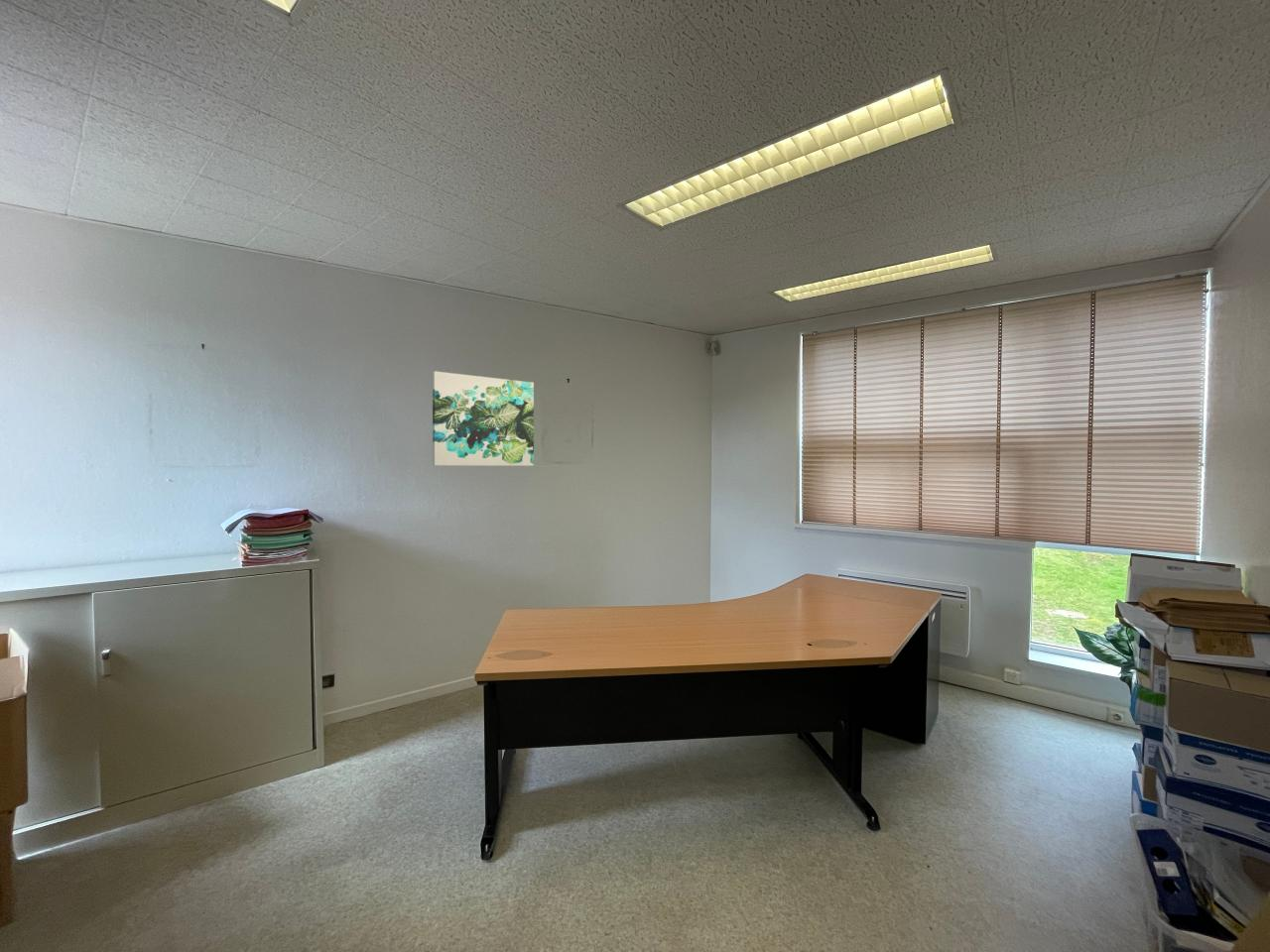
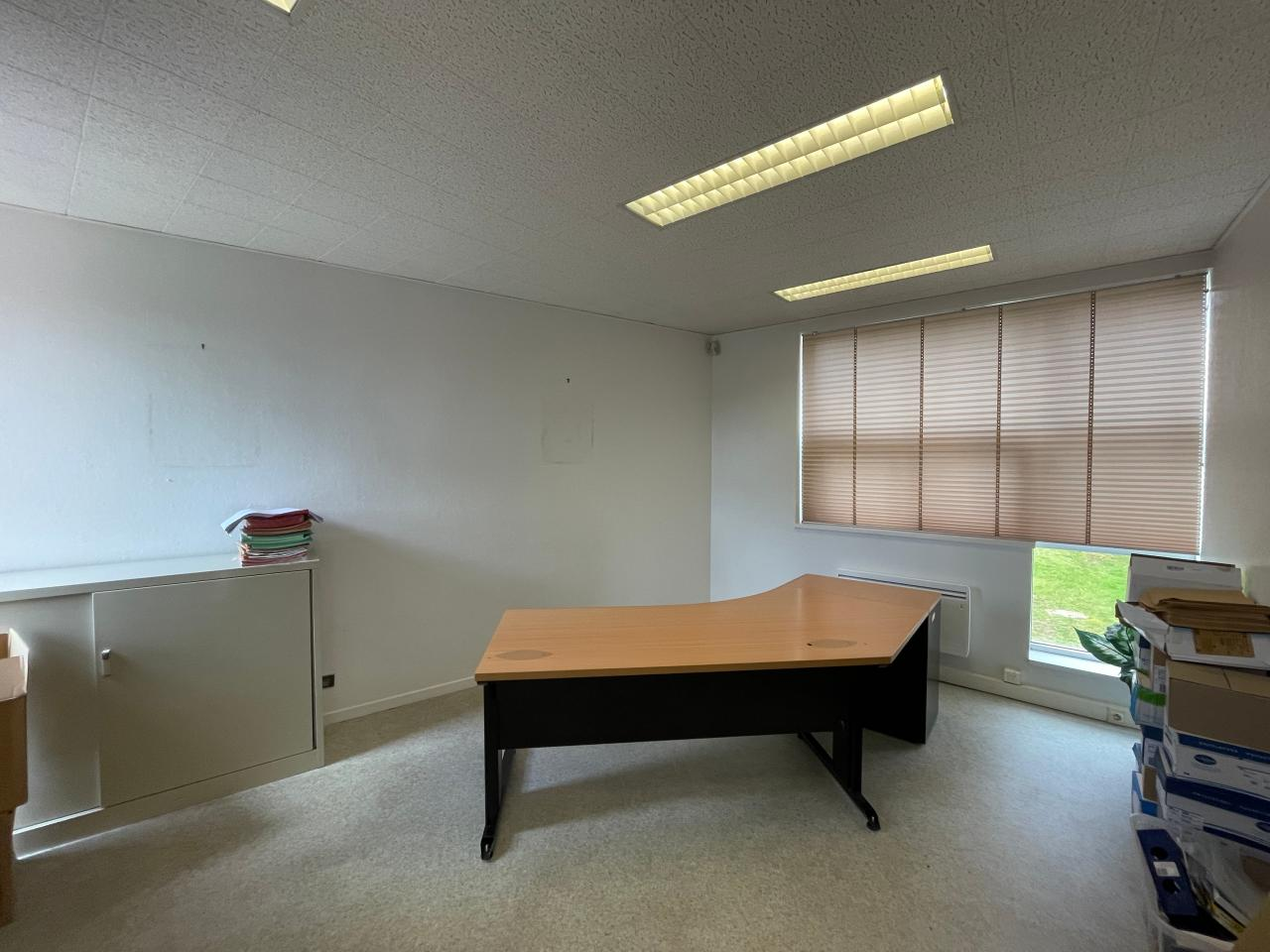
- wall art [432,370,535,467]
